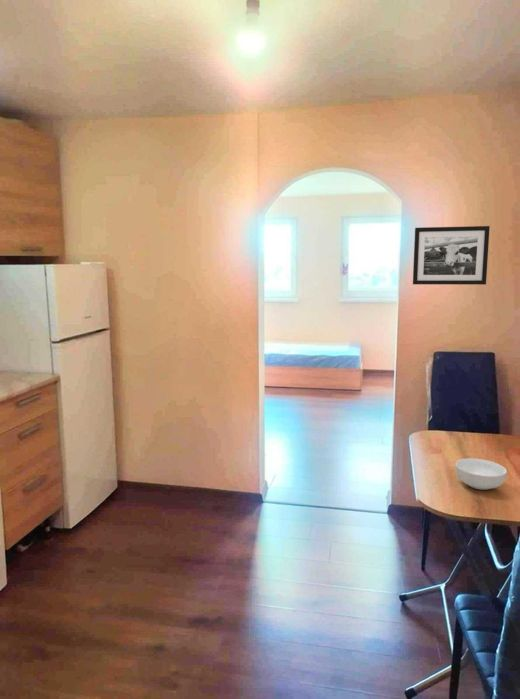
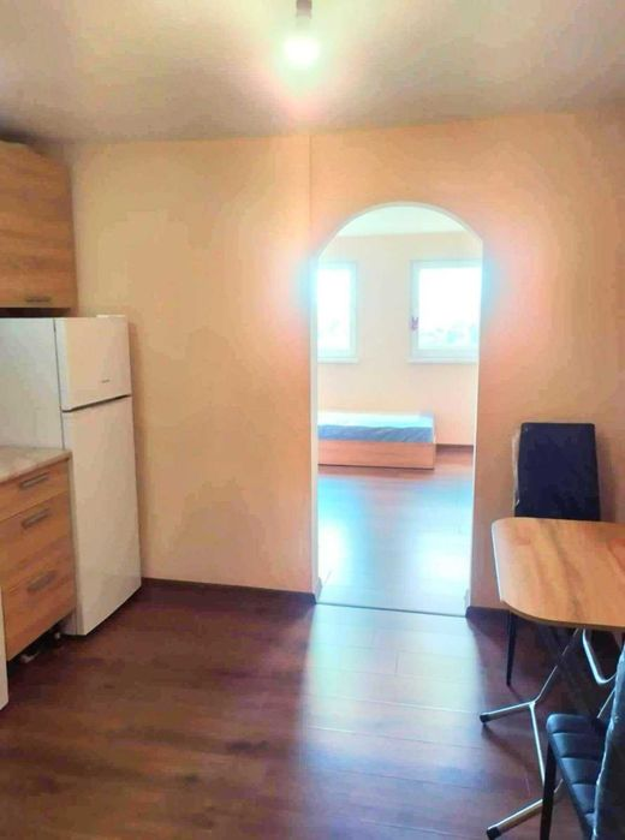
- cereal bowl [454,457,508,491]
- picture frame [412,225,491,286]
